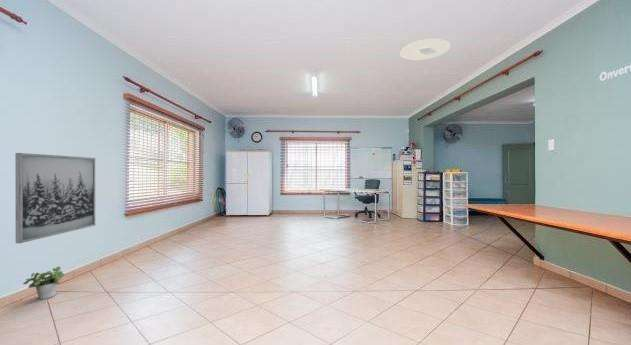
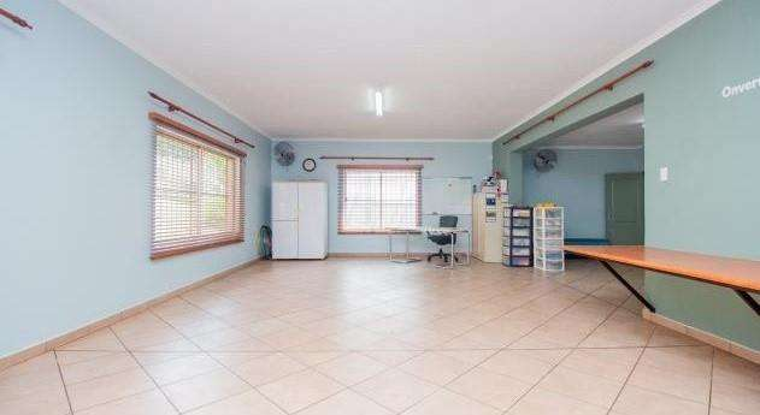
- wall art [14,152,96,244]
- potted plant [22,266,66,300]
- ceiling light [399,37,452,61]
